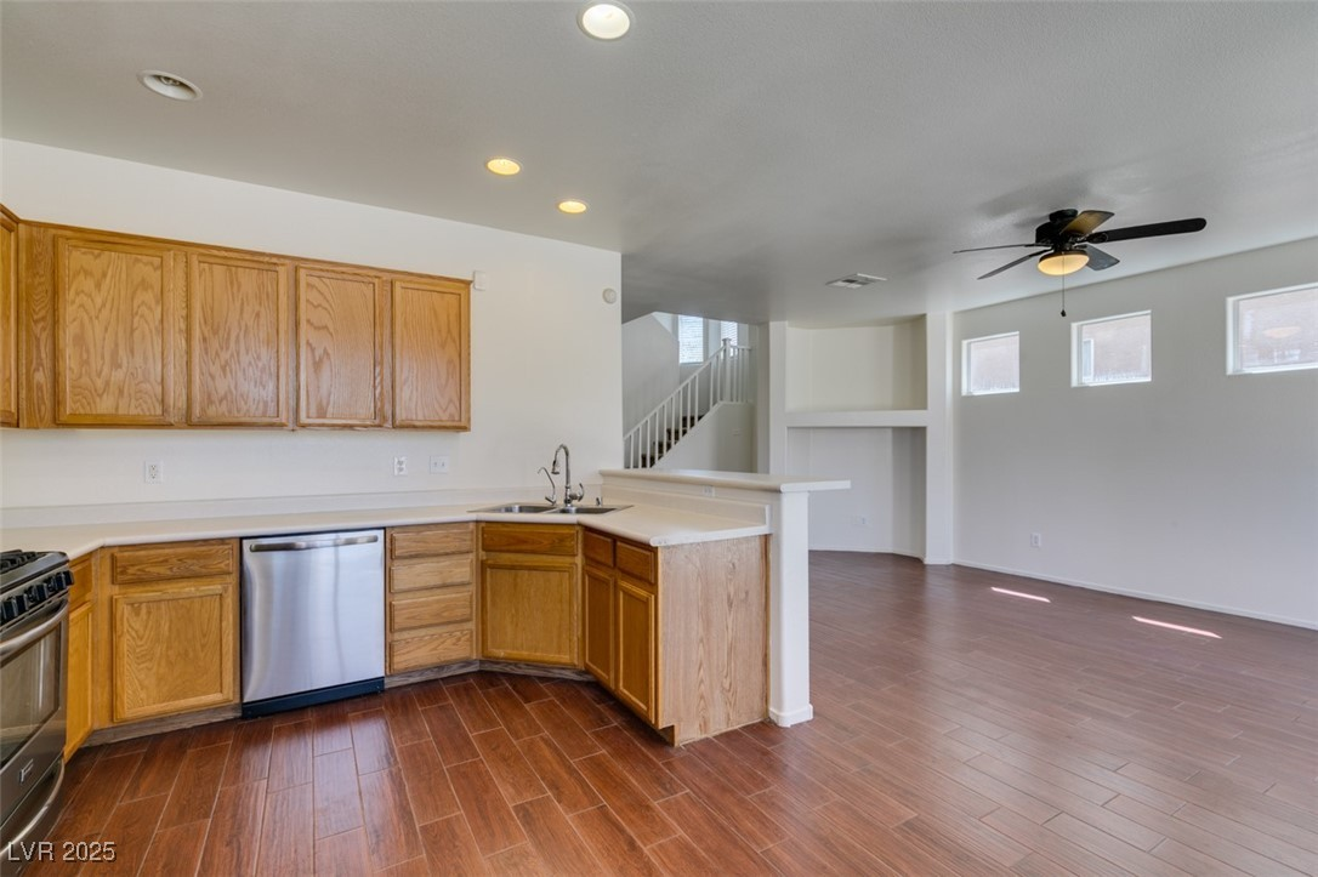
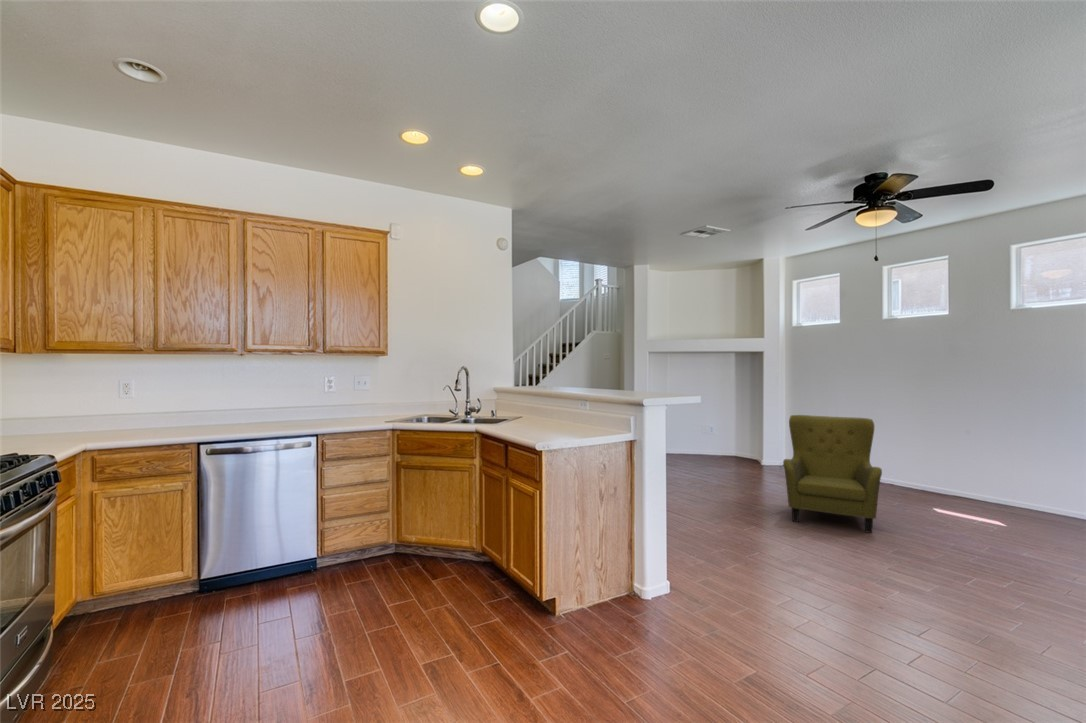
+ armchair [782,414,883,534]
